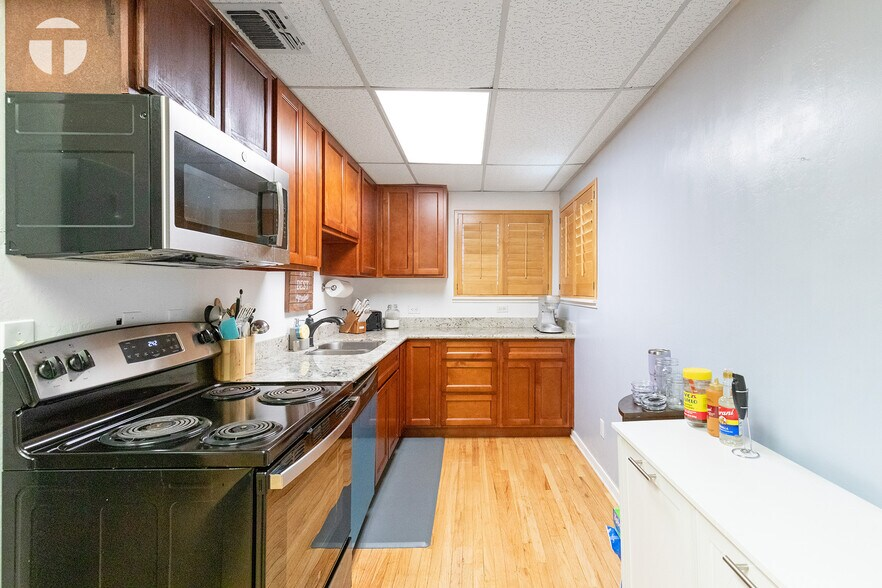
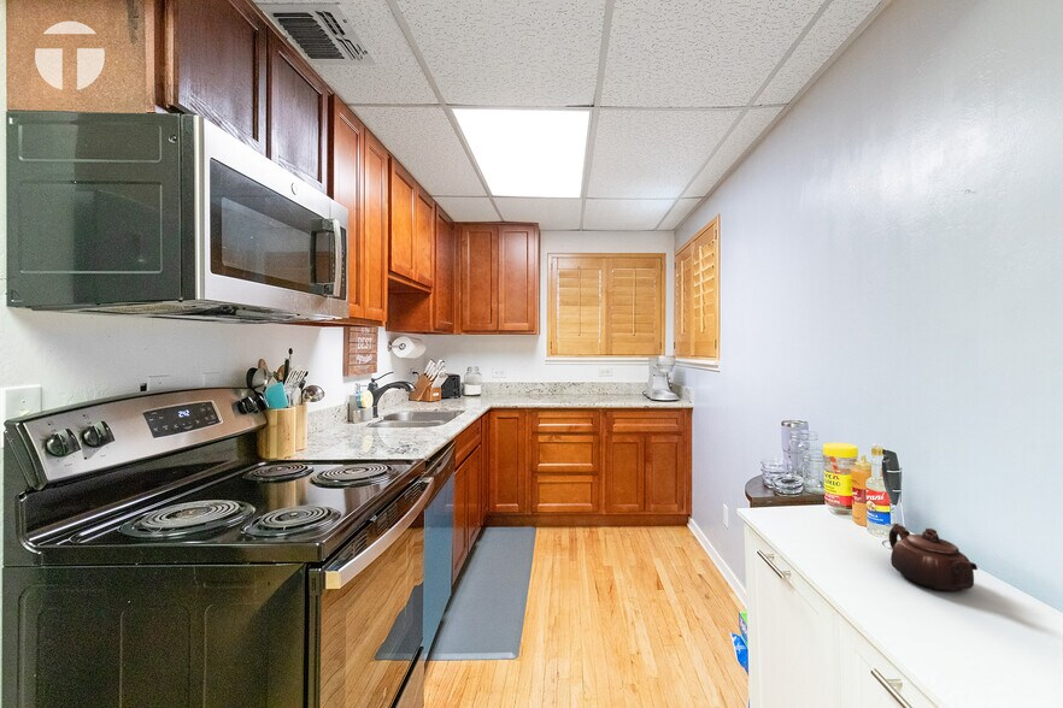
+ teapot [888,523,979,592]
